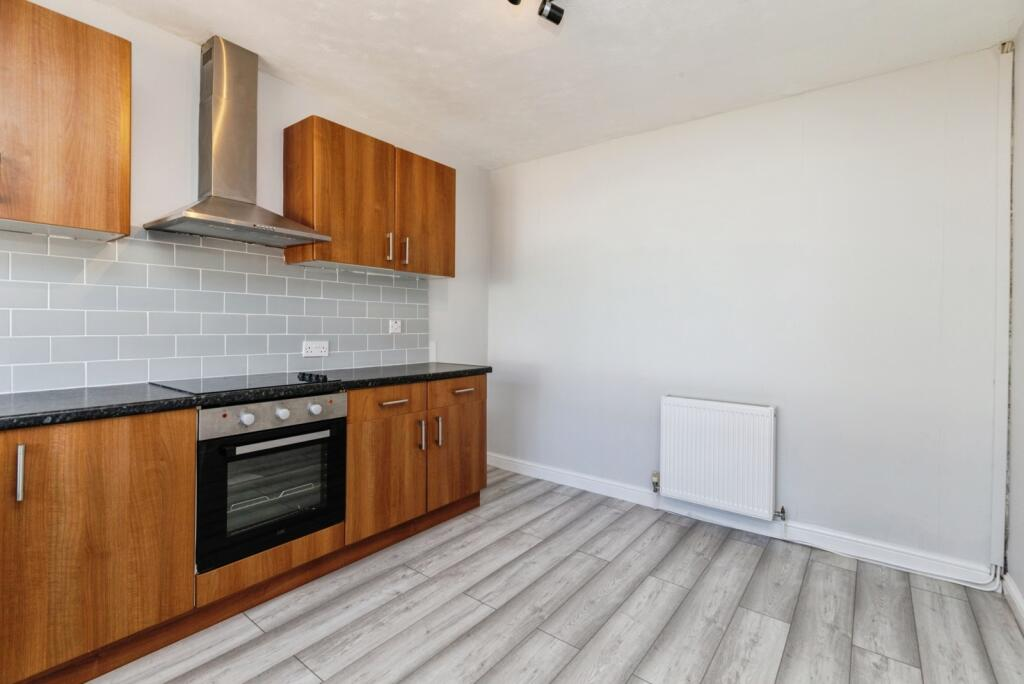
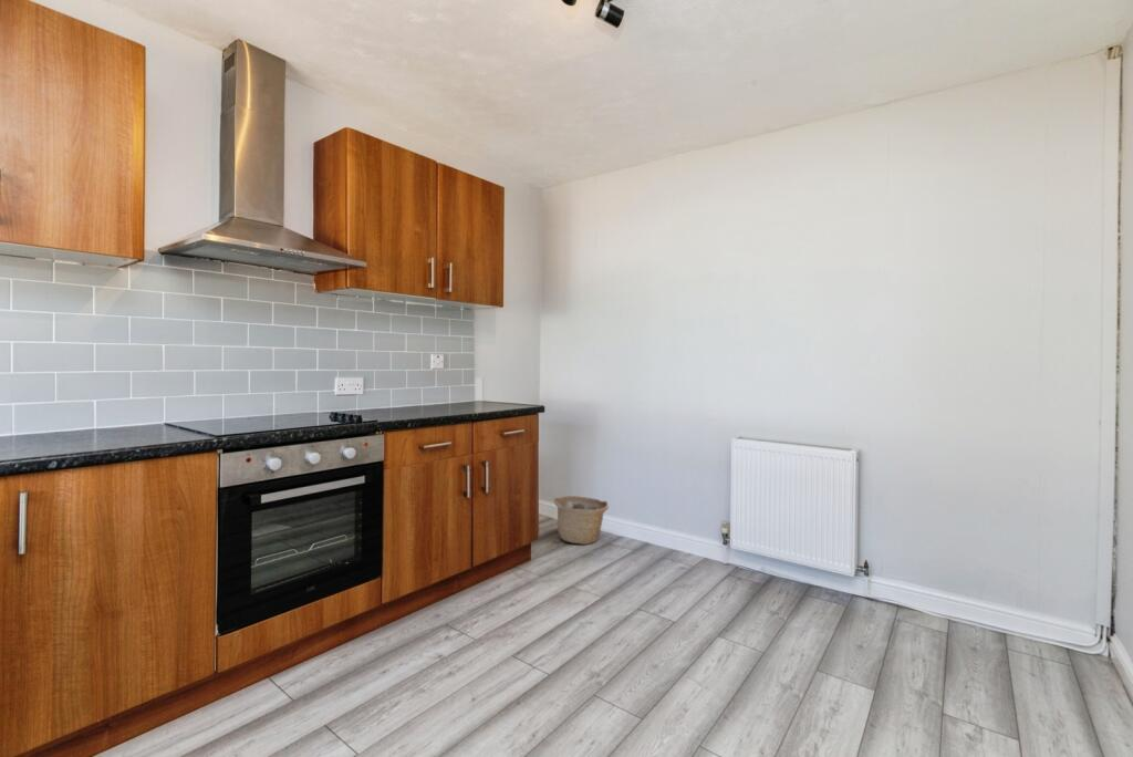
+ basket [553,495,610,546]
